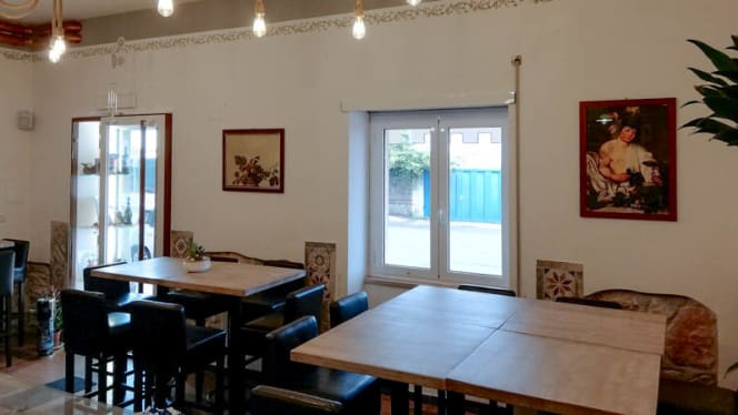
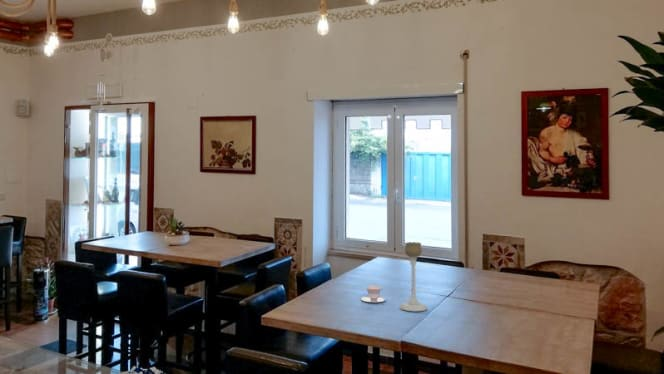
+ teacup [360,285,387,303]
+ candle holder [399,241,428,312]
